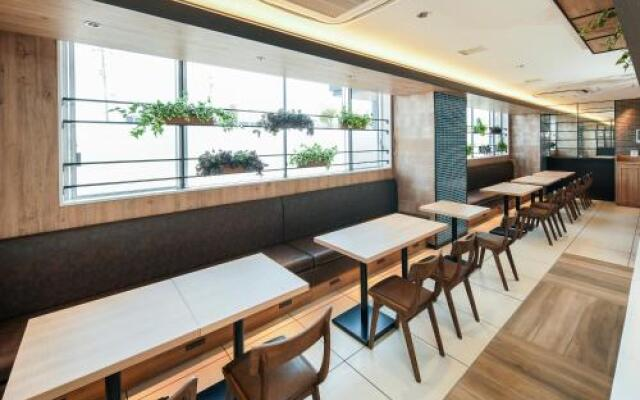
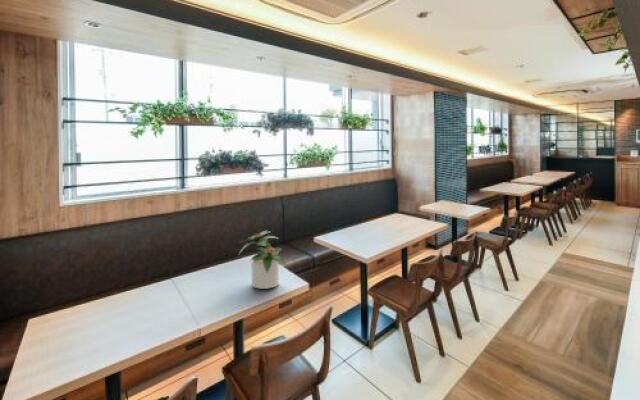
+ potted plant [237,229,288,290]
